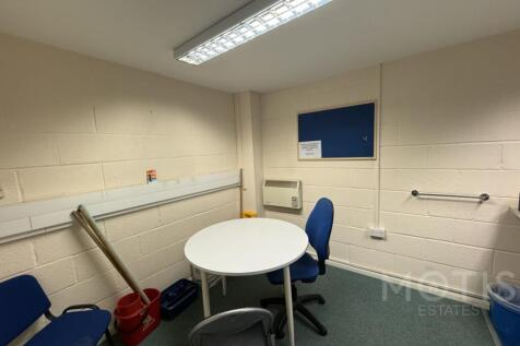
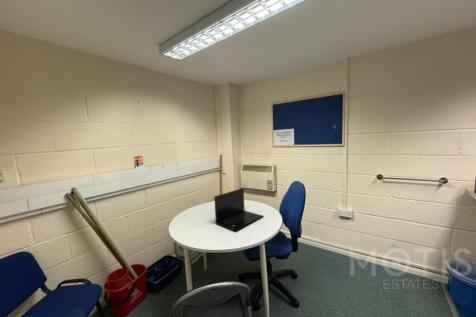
+ laptop [213,187,265,232]
